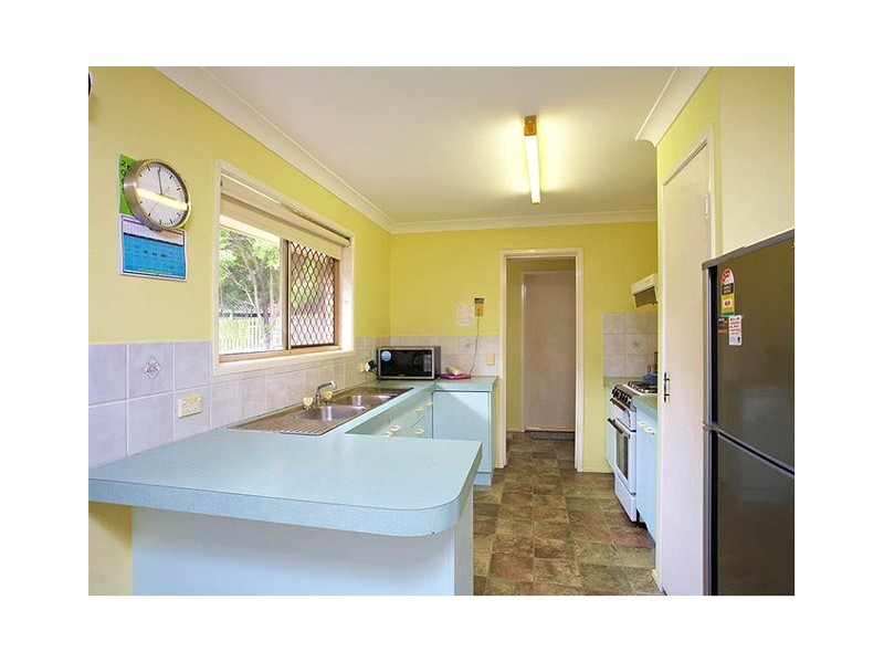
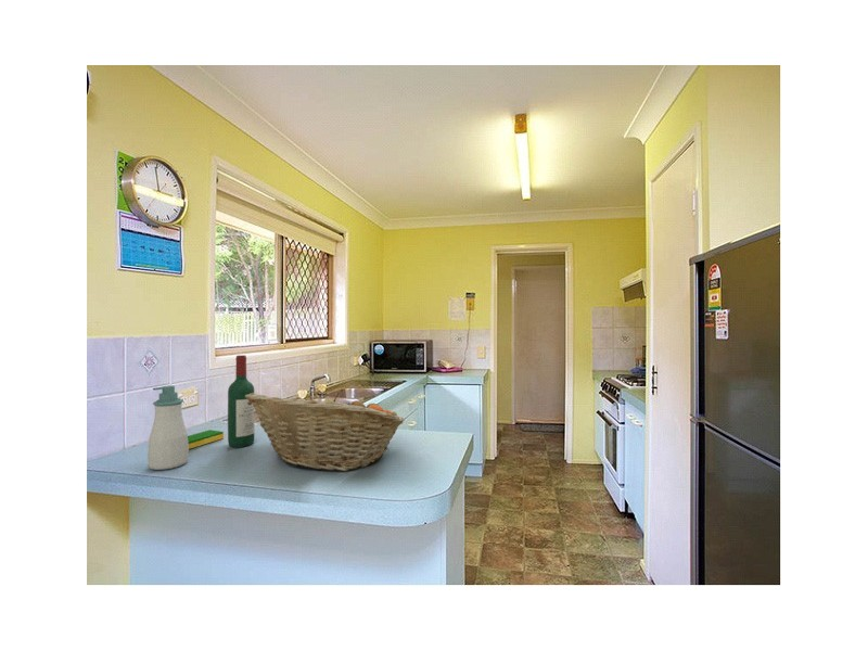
+ fruit basket [245,392,406,472]
+ wine bottle [227,354,256,448]
+ dish sponge [188,429,225,450]
+ soap bottle [146,384,190,471]
